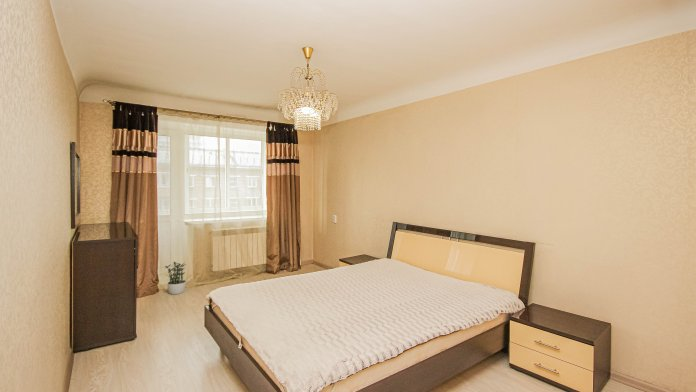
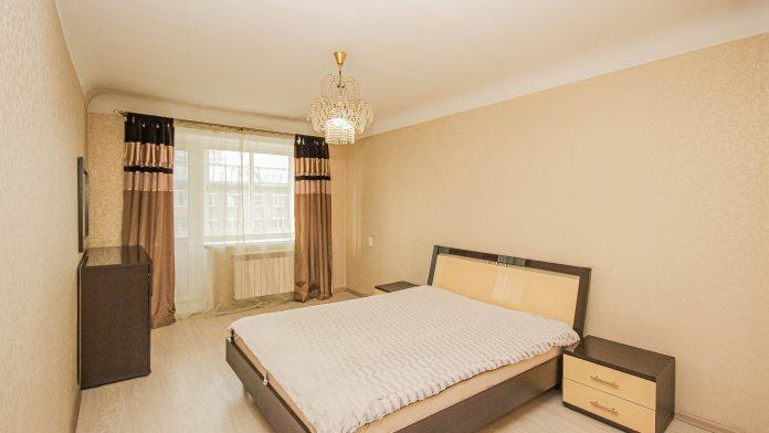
- potted plant [164,261,187,295]
